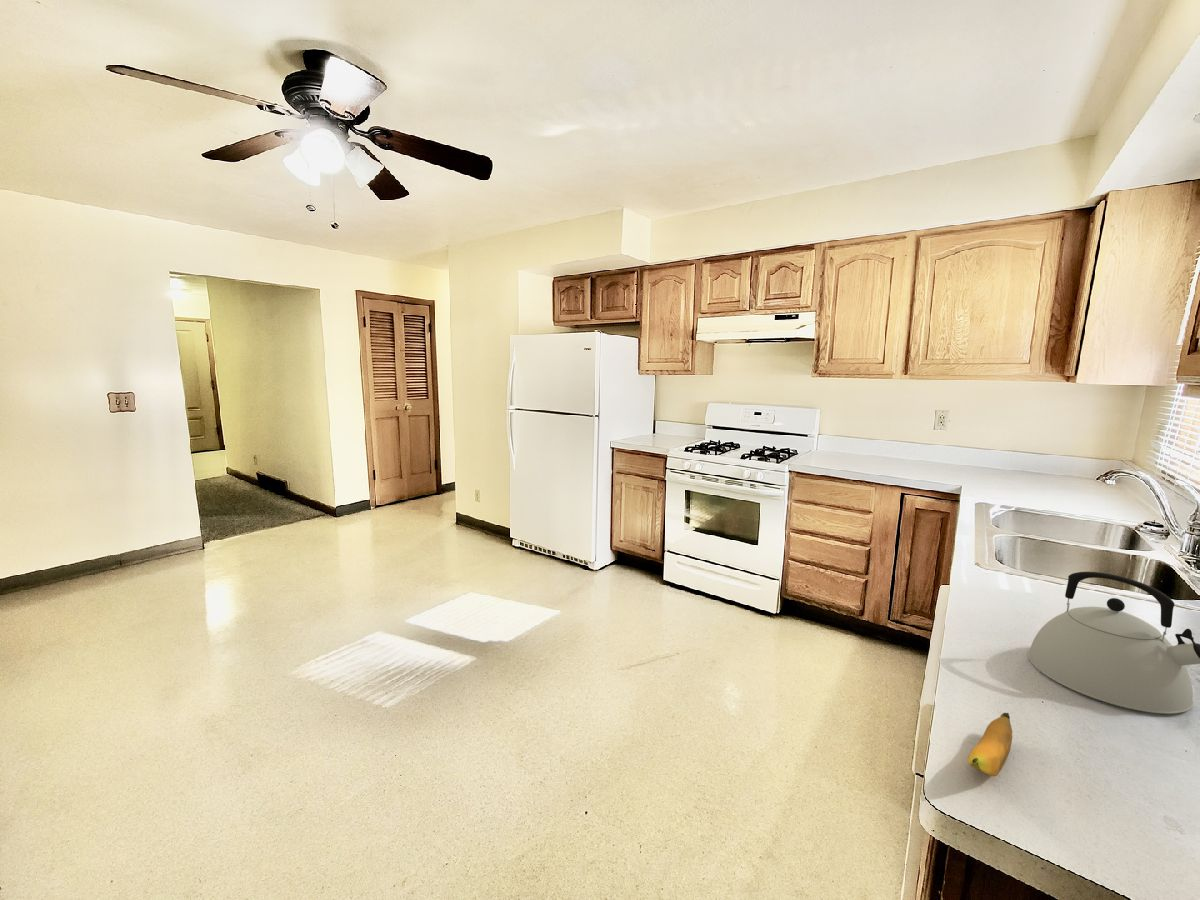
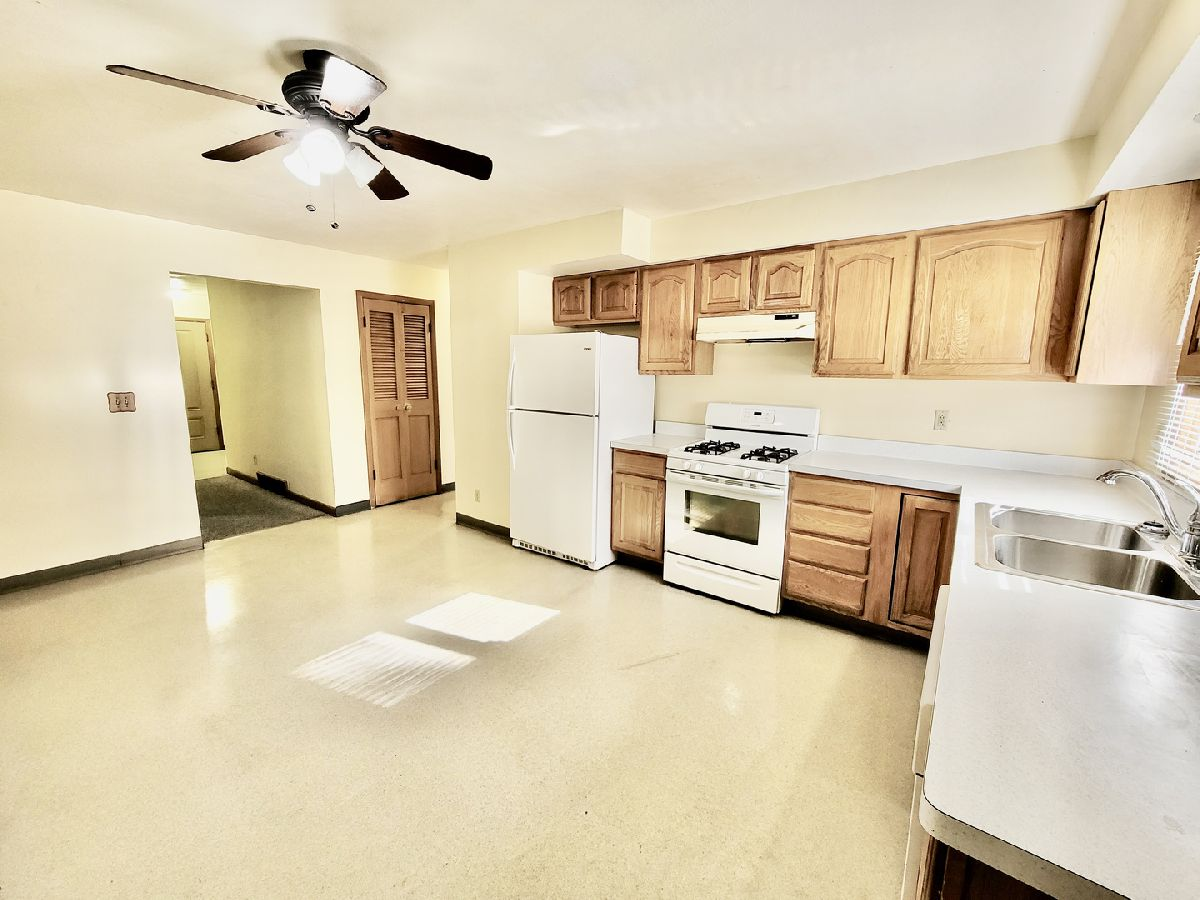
- banana [967,712,1013,777]
- kettle [1027,571,1200,715]
